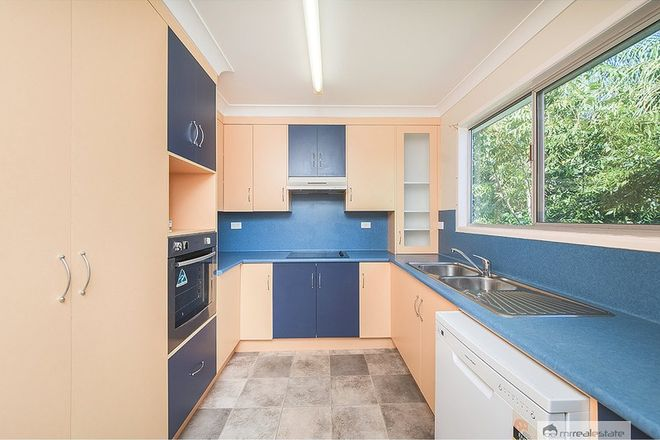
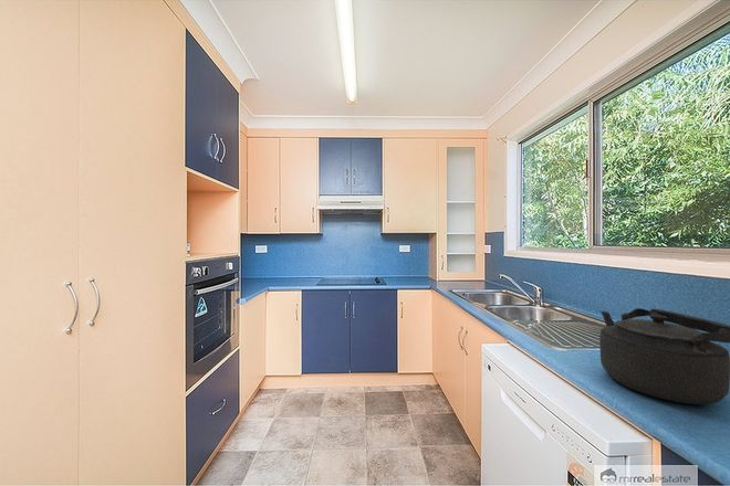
+ kettle [598,307,730,405]
